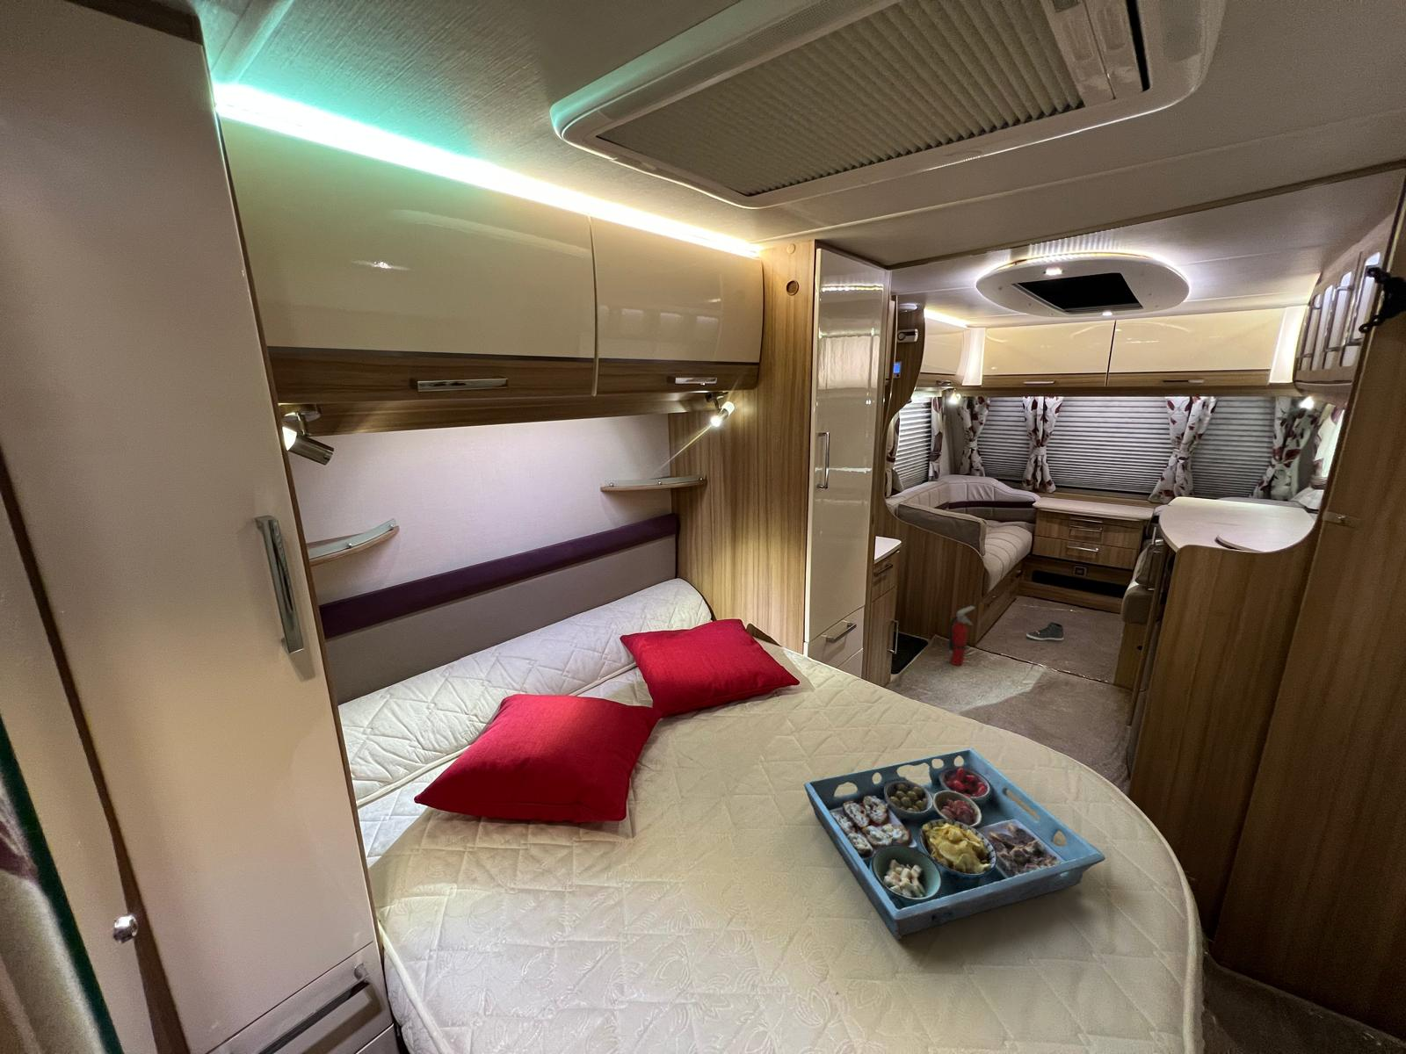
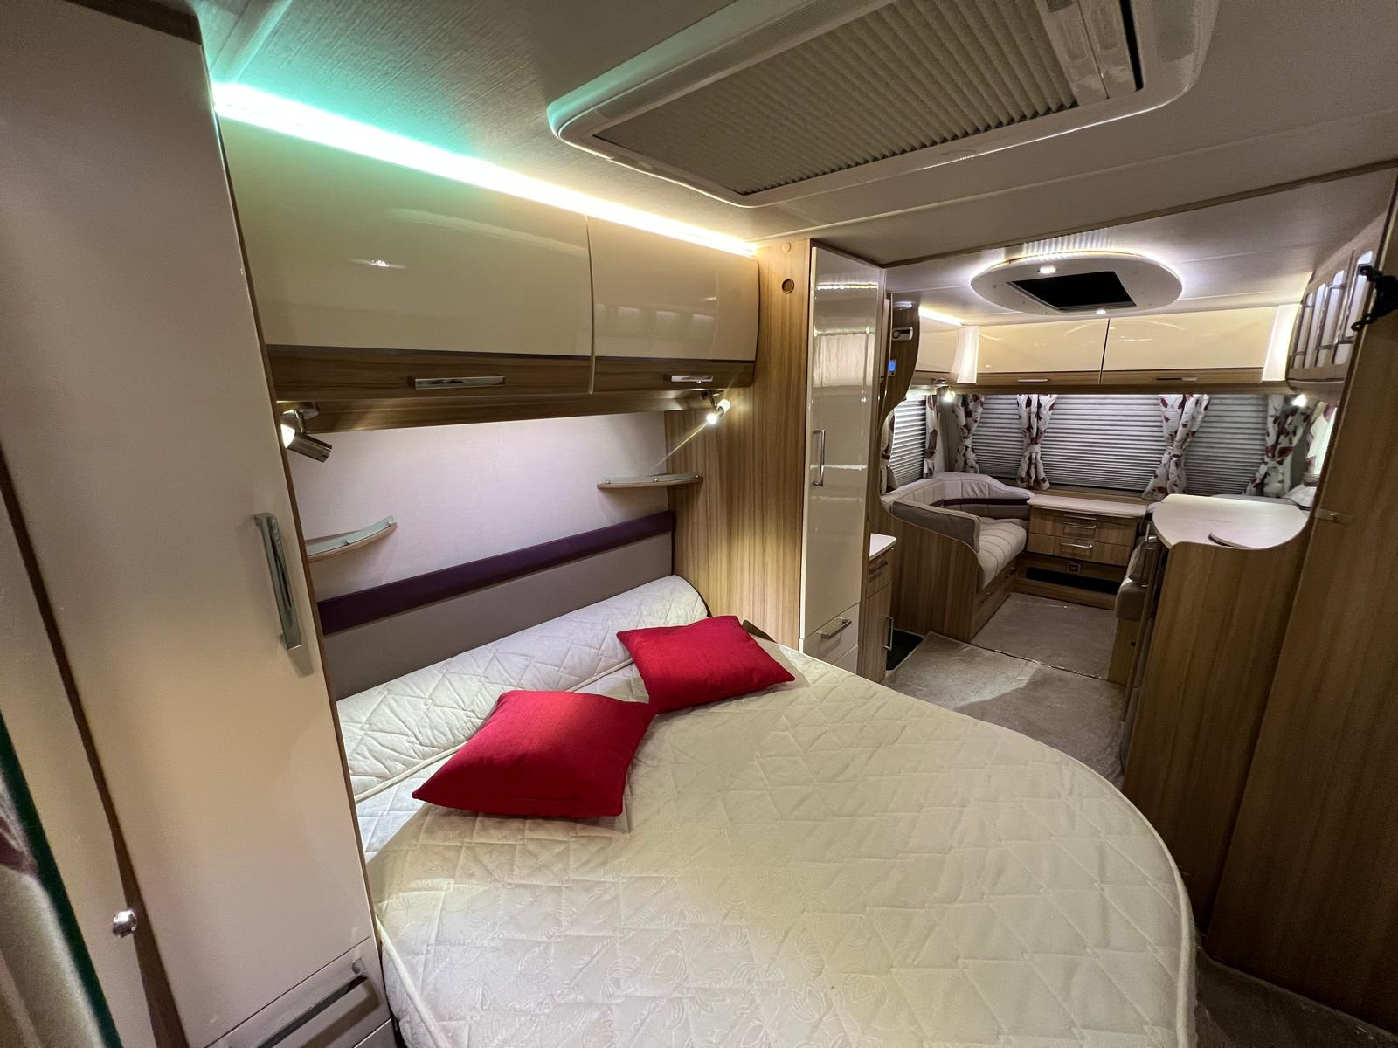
- sneaker [1025,621,1064,641]
- serving tray [803,747,1106,941]
- fire extinguisher [948,606,975,666]
